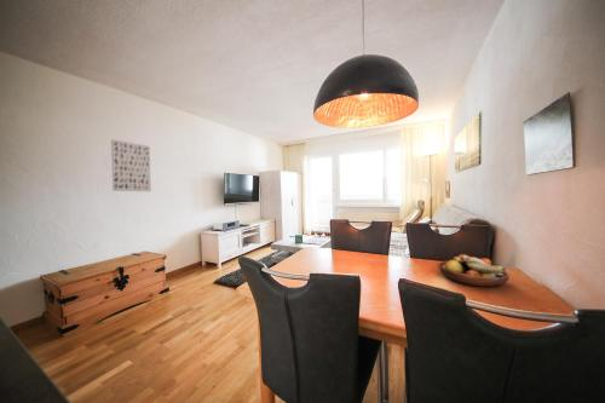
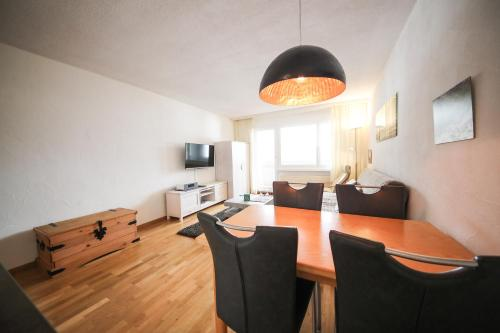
- wall art [110,138,152,192]
- fruit bowl [436,253,511,288]
